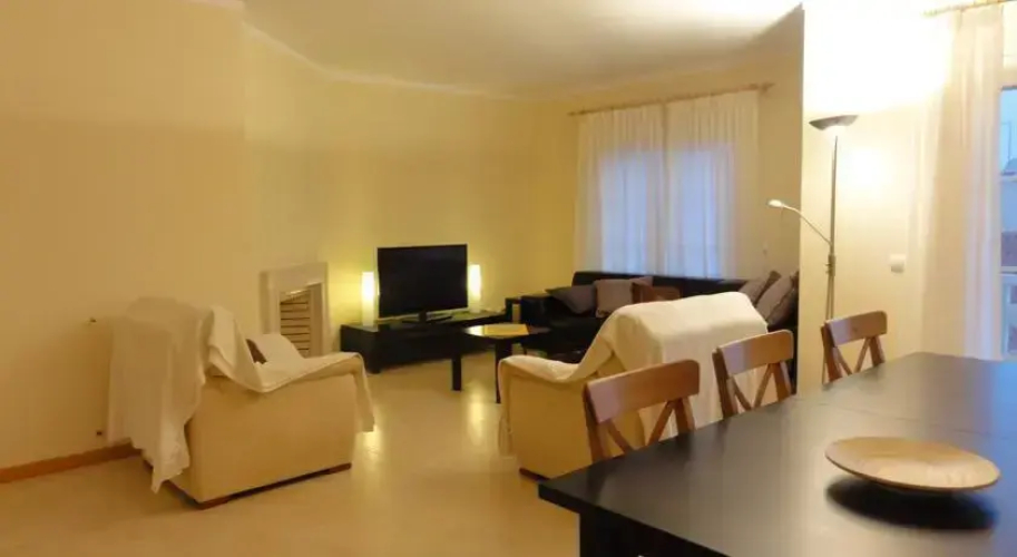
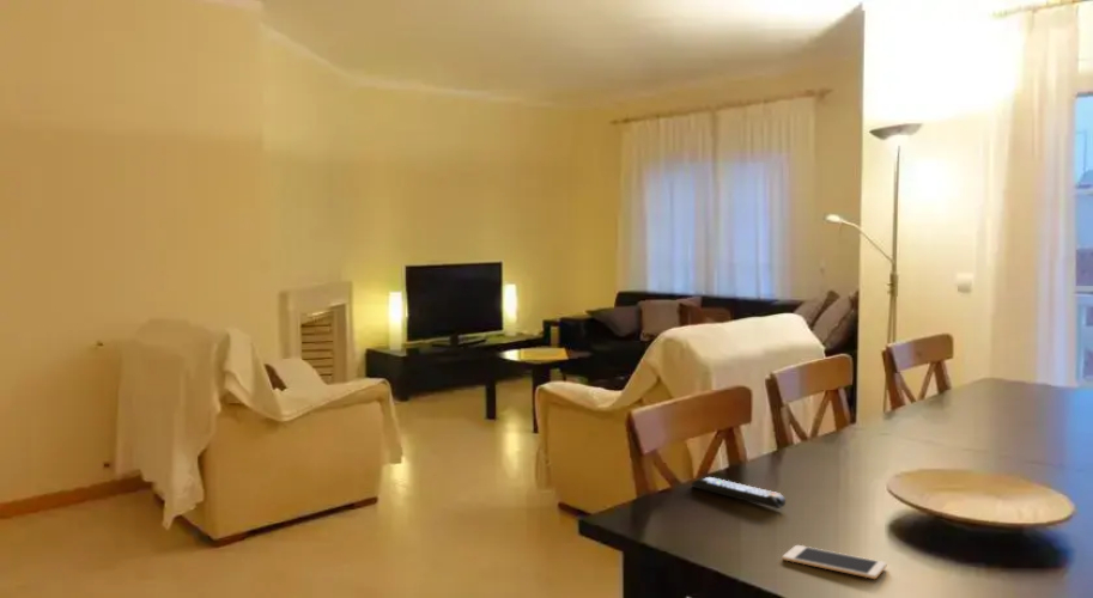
+ cell phone [782,544,887,580]
+ remote control [691,476,787,509]
